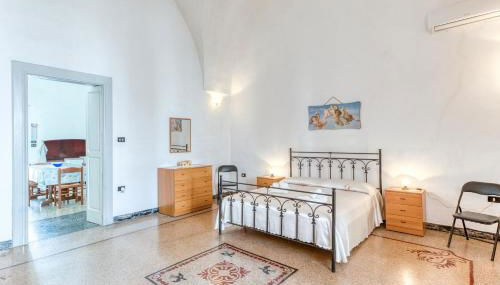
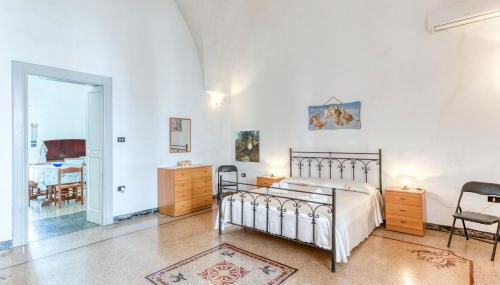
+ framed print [234,129,261,164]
